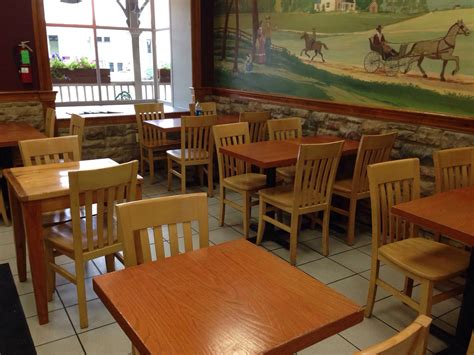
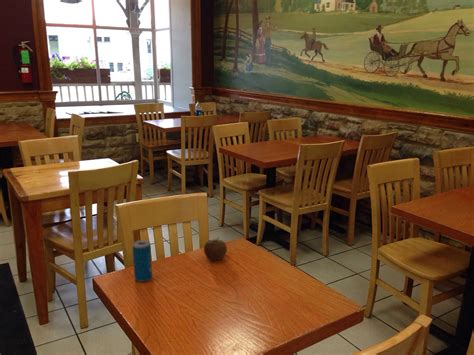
+ apple [203,236,228,262]
+ beverage can [131,239,153,283]
